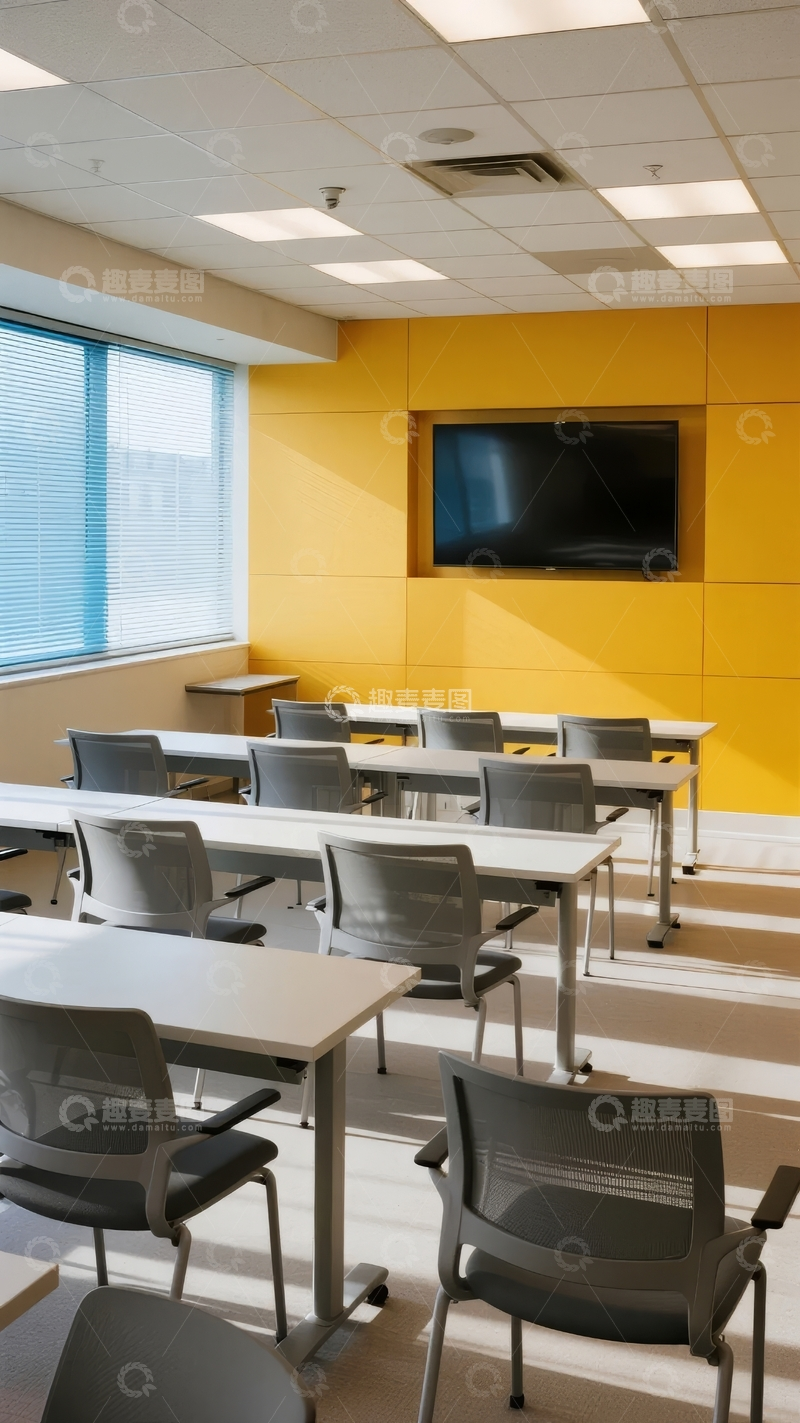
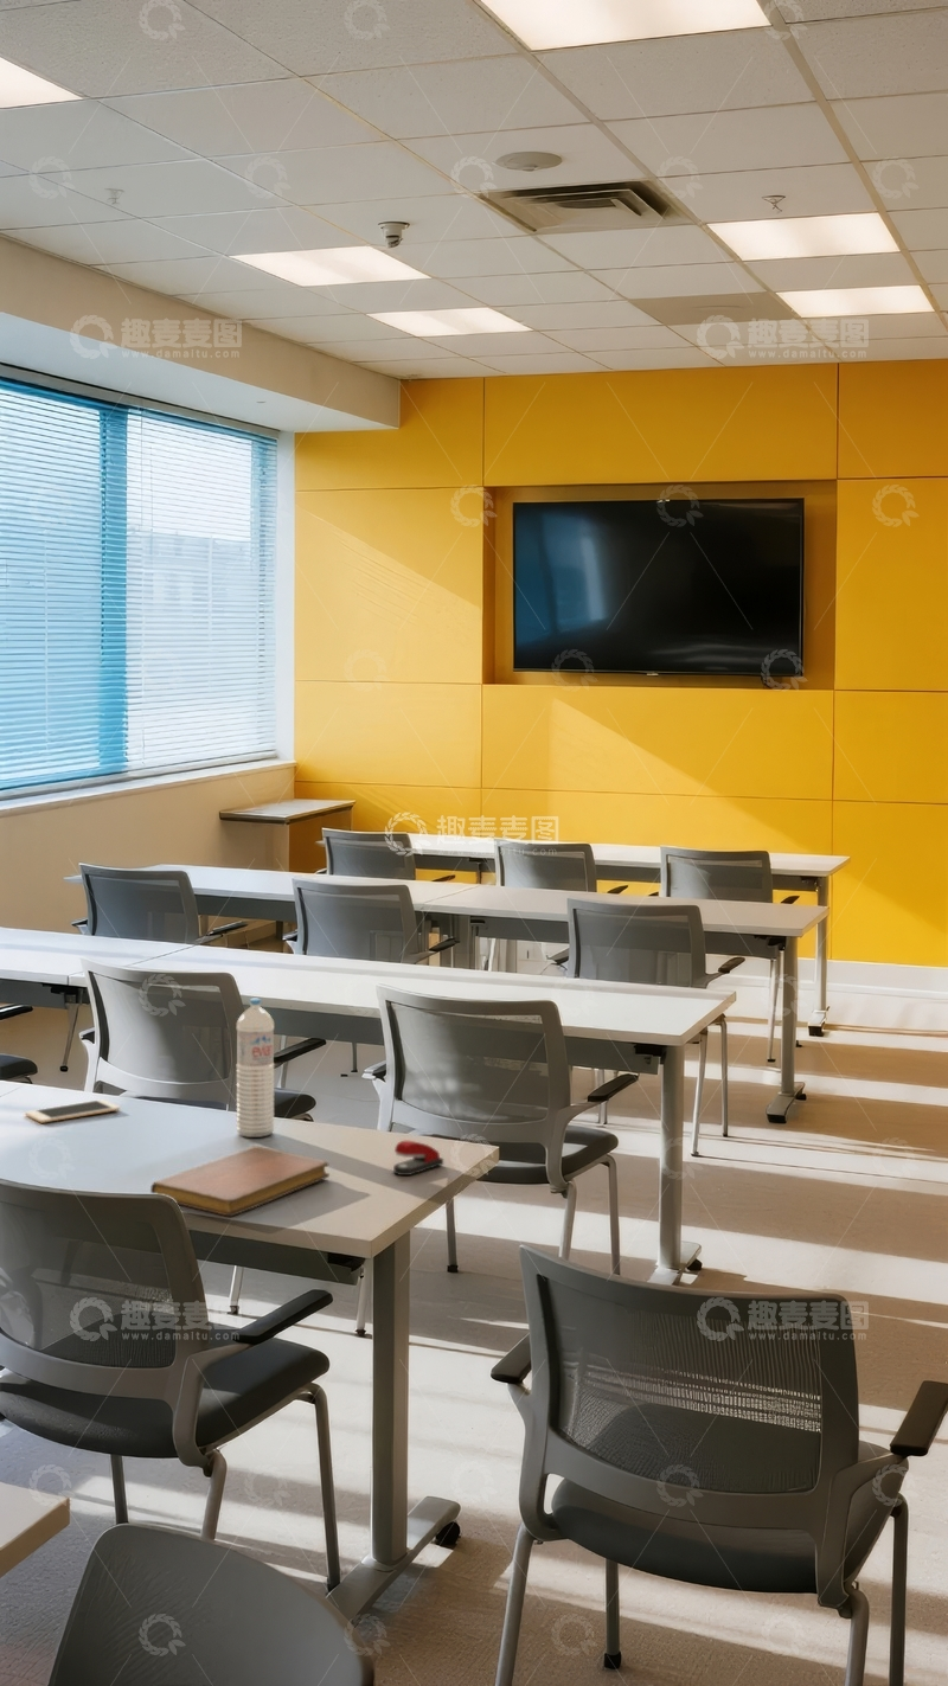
+ notebook [149,1146,331,1218]
+ water bottle [236,998,275,1139]
+ stapler [392,1140,444,1177]
+ cell phone [24,1098,121,1124]
